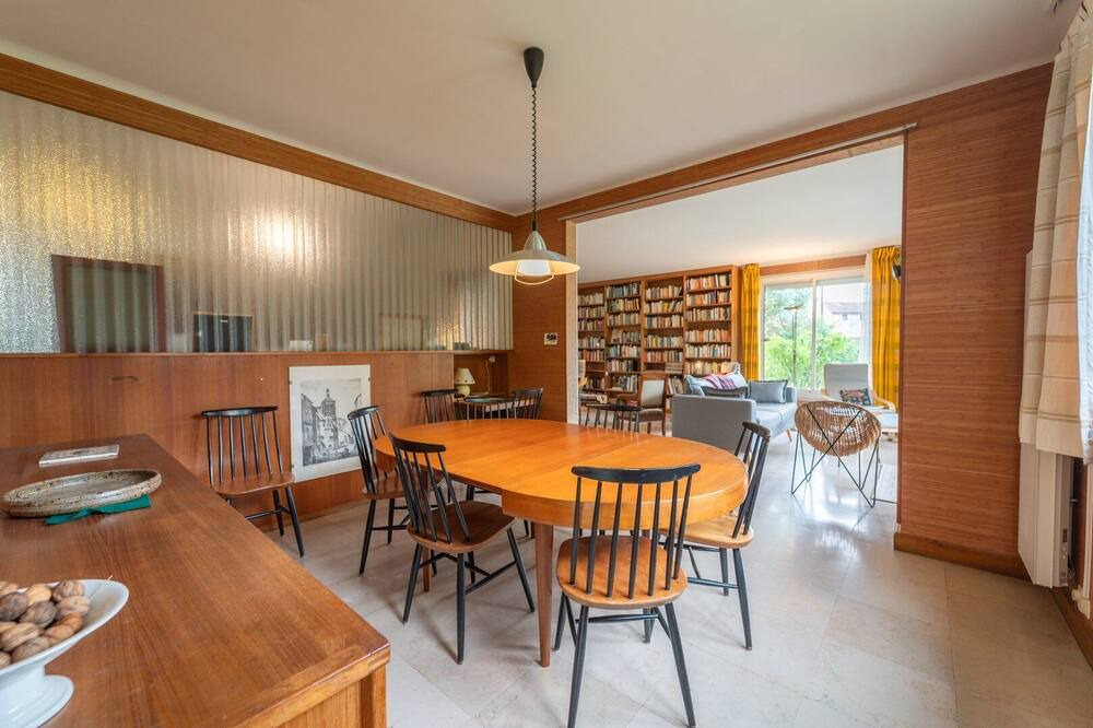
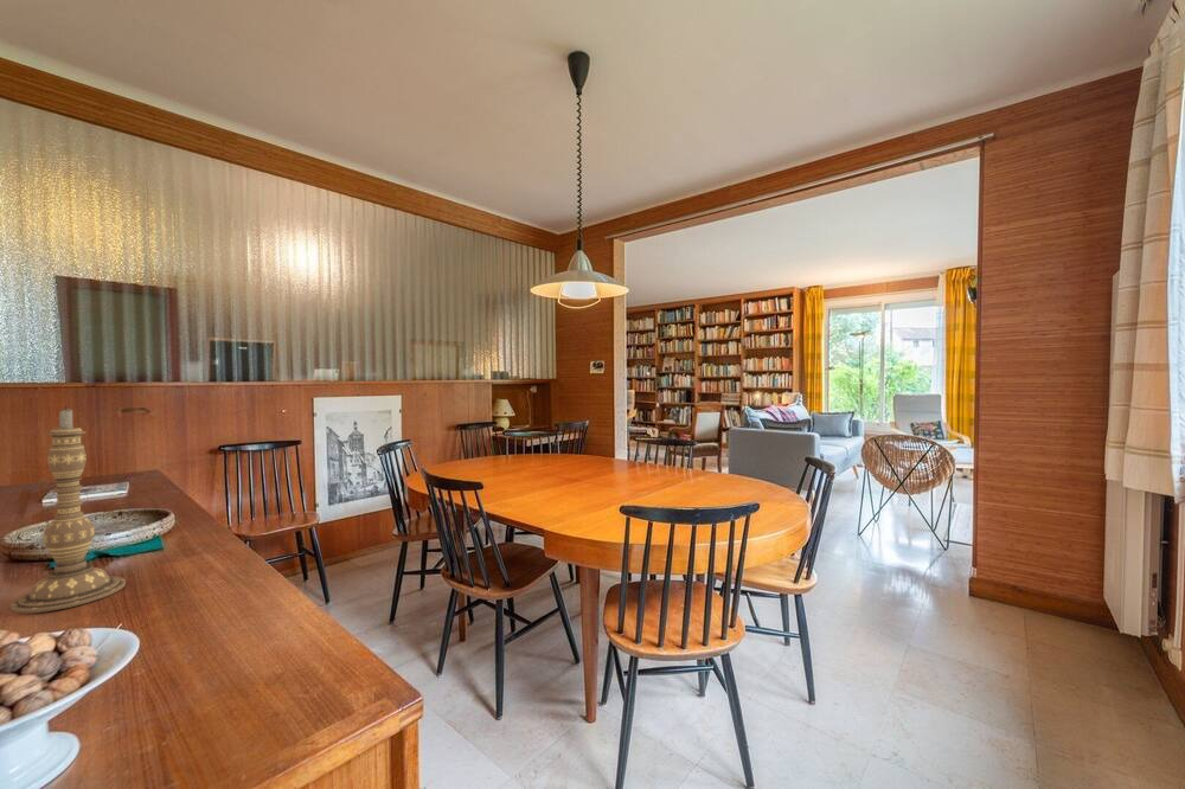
+ candlestick [9,405,127,614]
